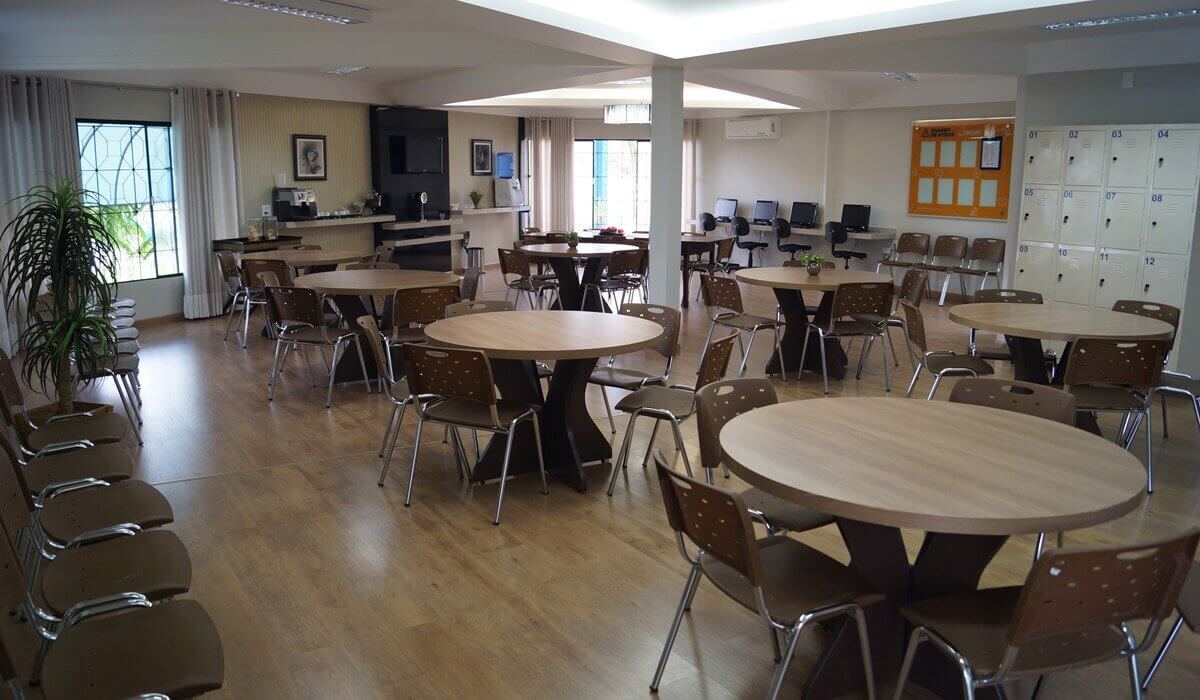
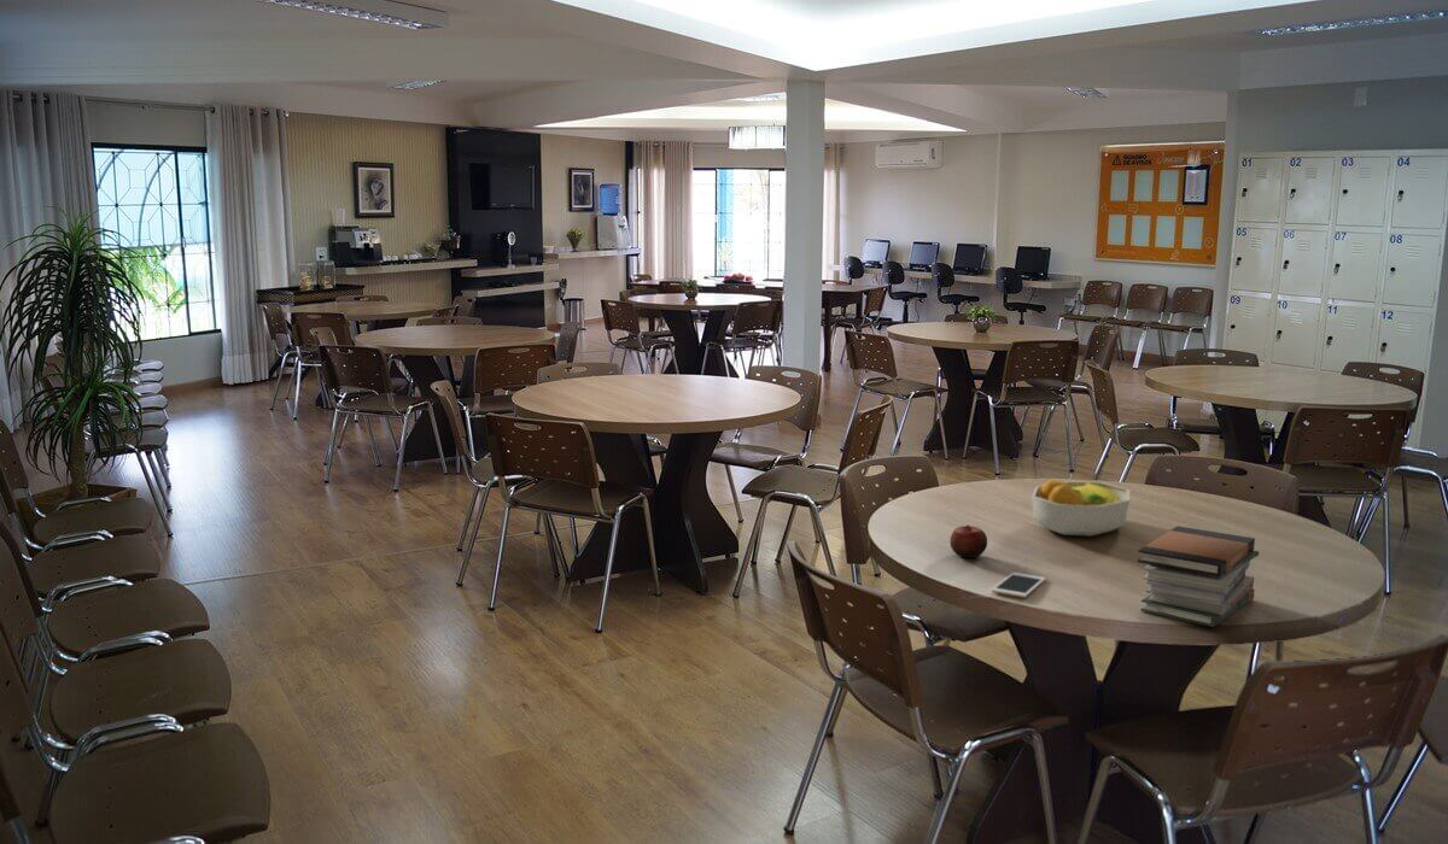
+ cell phone [991,572,1047,599]
+ fruit bowl [1030,477,1131,538]
+ apple [948,524,988,558]
+ book stack [1137,524,1260,628]
